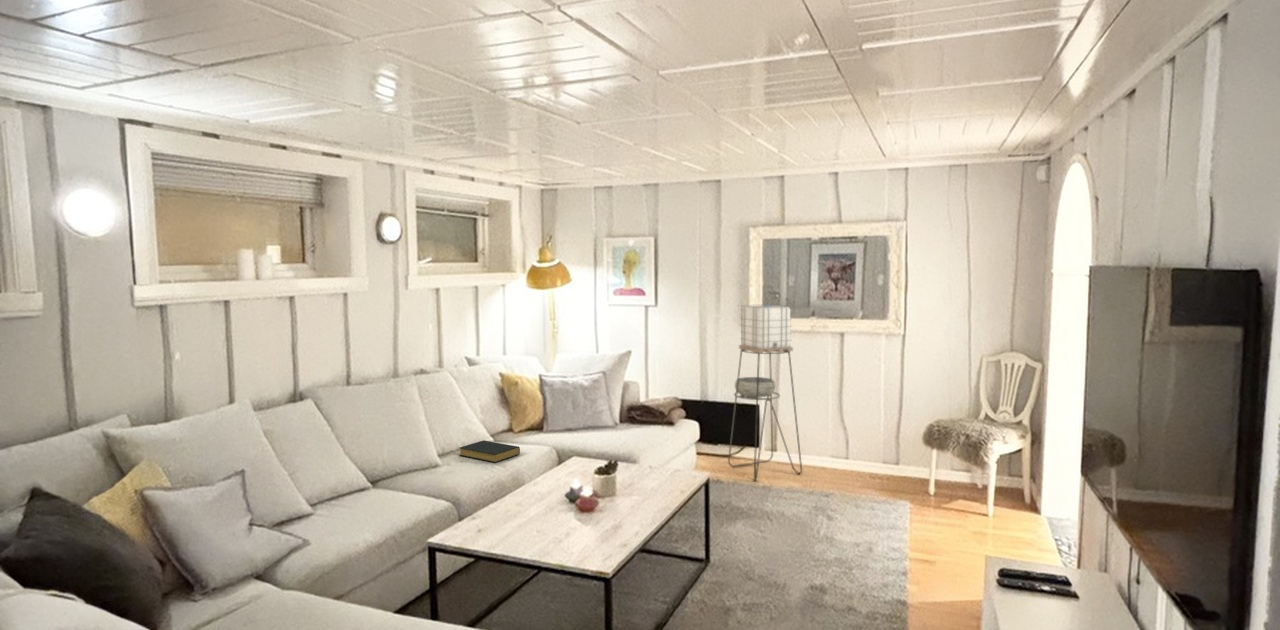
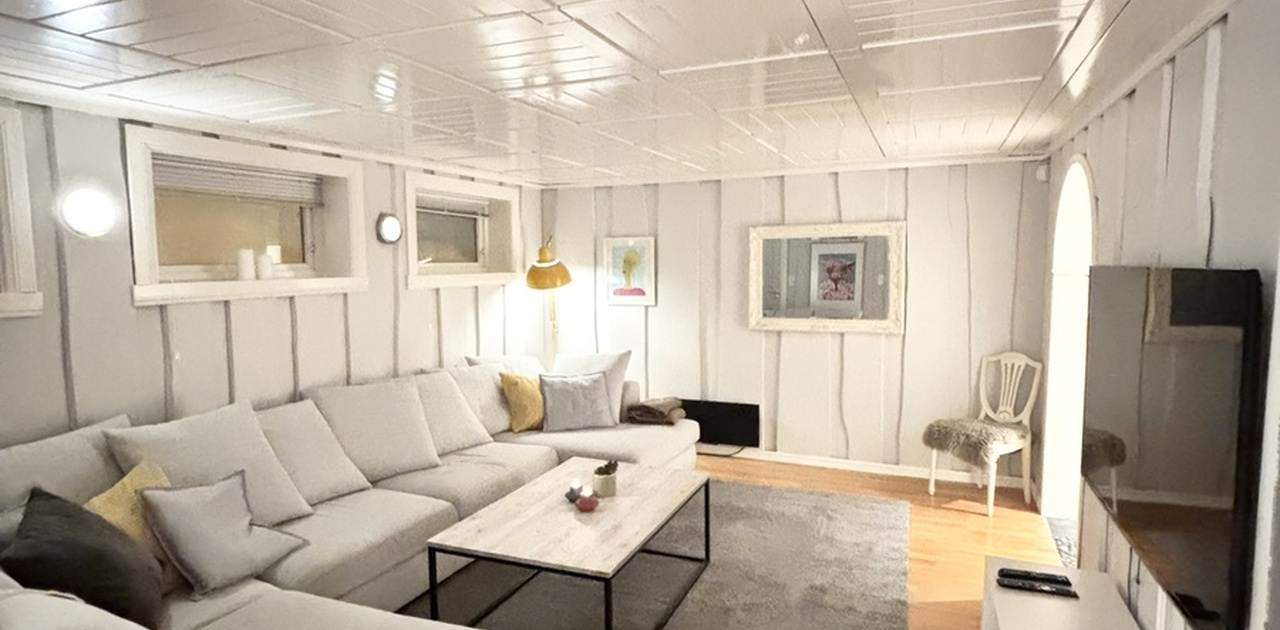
- hardback book [458,439,521,464]
- plant stand [727,303,803,482]
